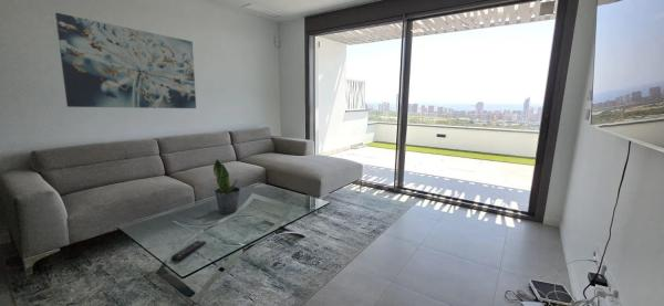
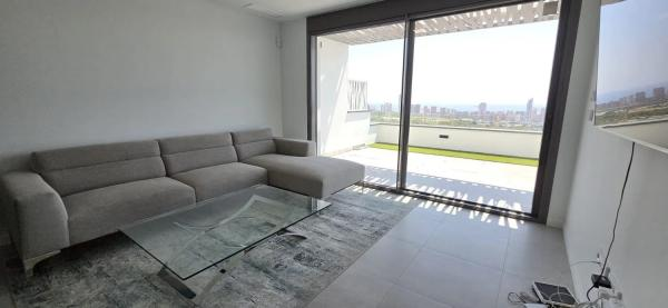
- potted plant [212,158,241,215]
- wall art [54,12,197,109]
- remote control [170,240,207,263]
